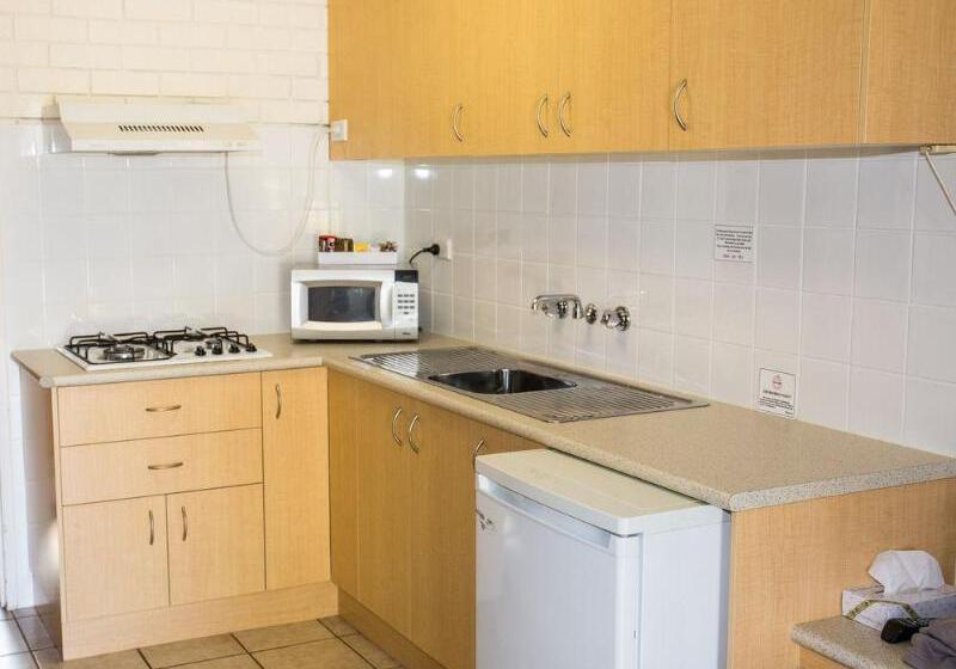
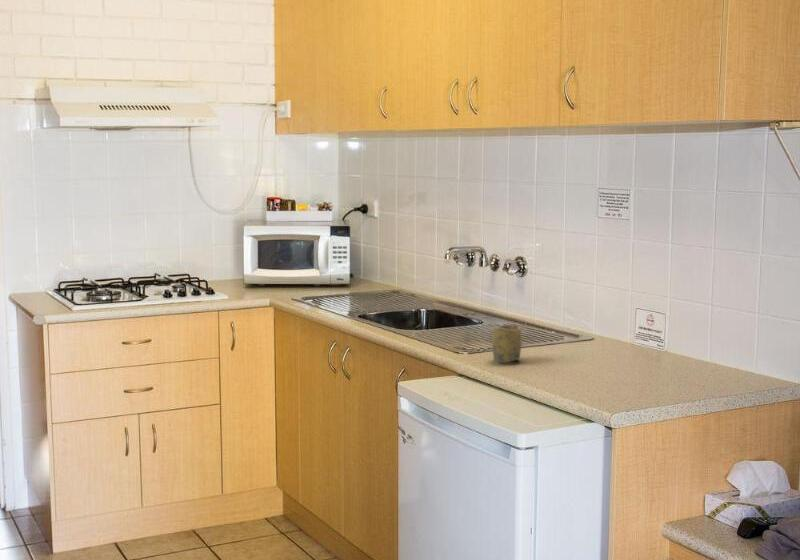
+ cup [491,324,522,364]
